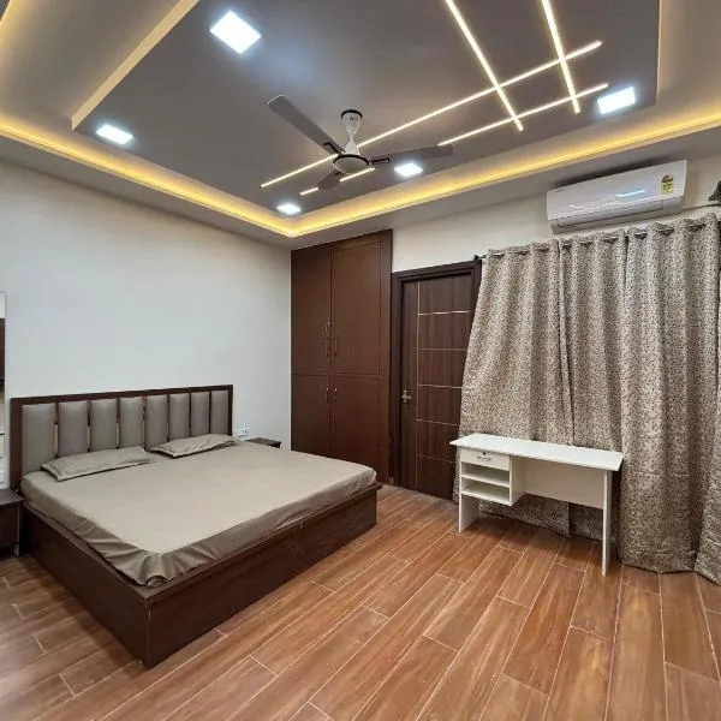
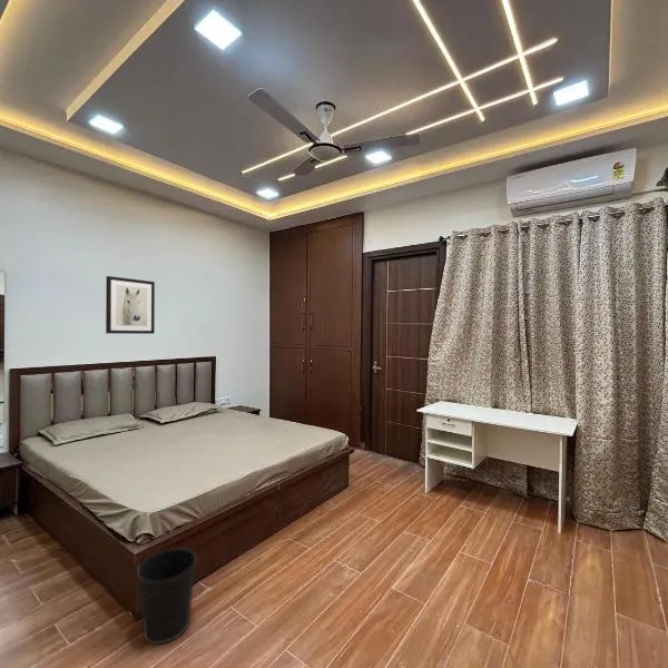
+ wastebasket [136,547,198,646]
+ wall art [105,275,156,335]
